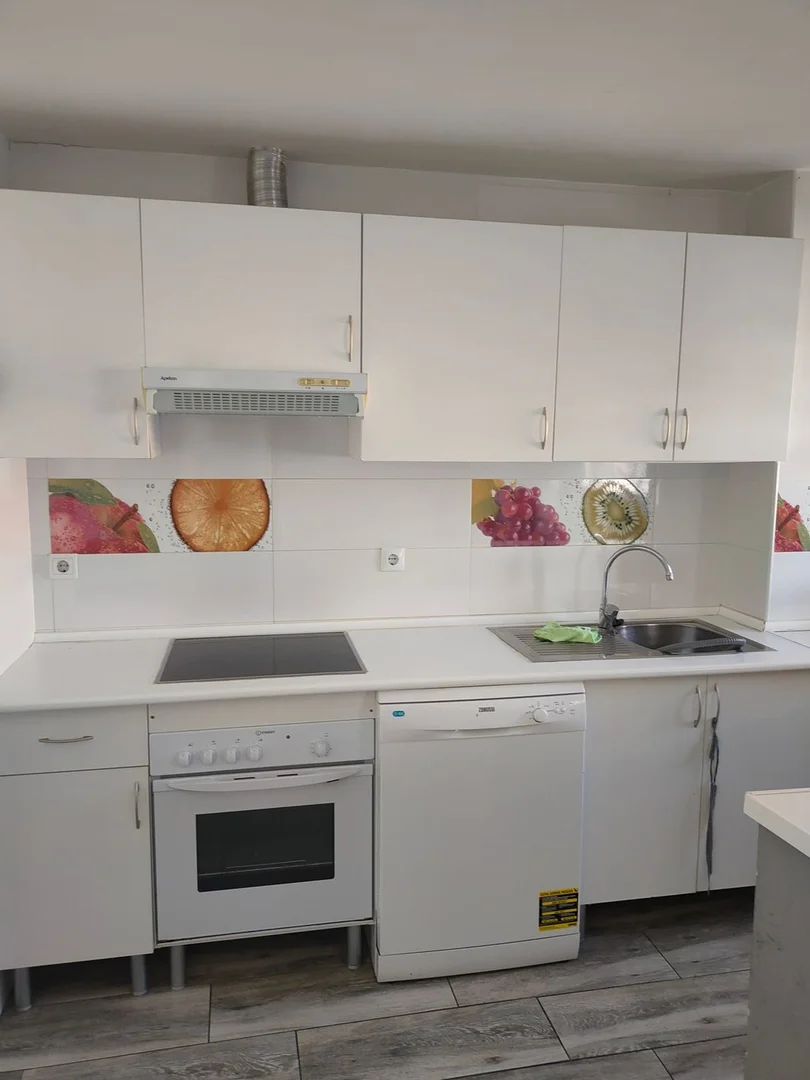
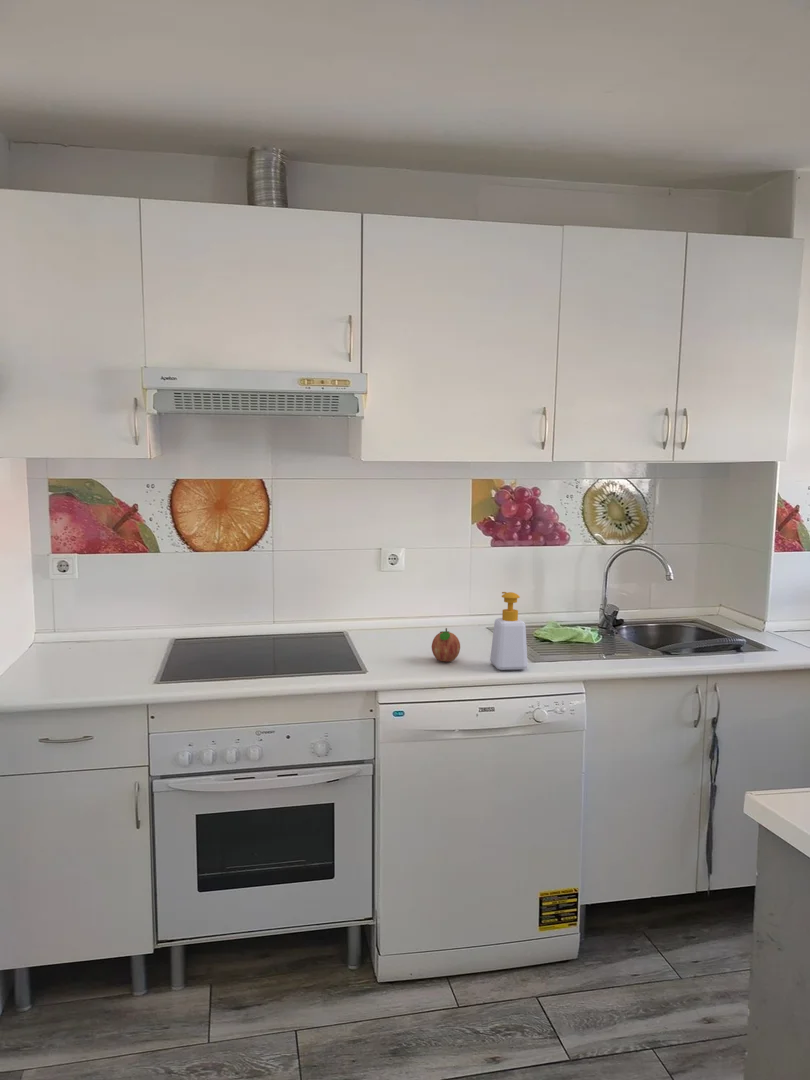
+ fruit [431,627,461,663]
+ soap bottle [489,591,529,671]
